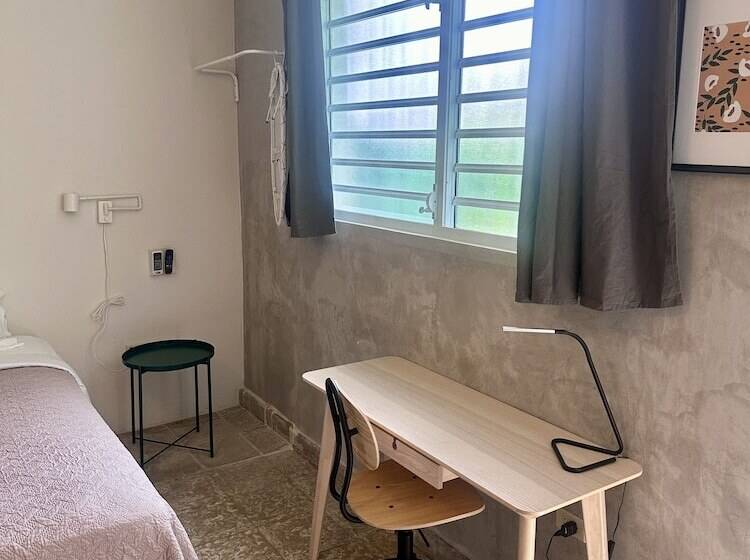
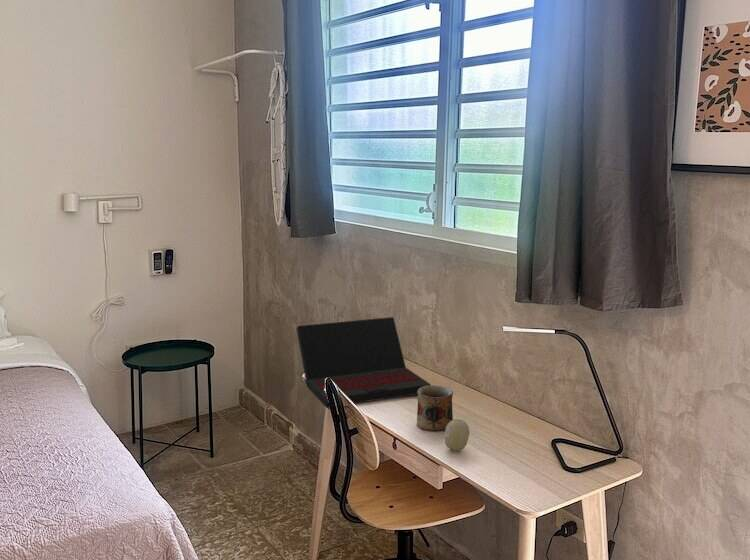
+ laptop [295,316,432,409]
+ mug [416,384,454,432]
+ fruit [444,418,471,452]
